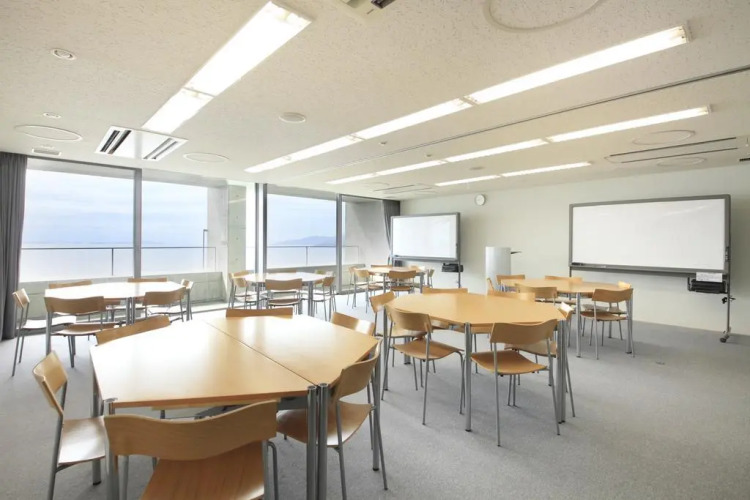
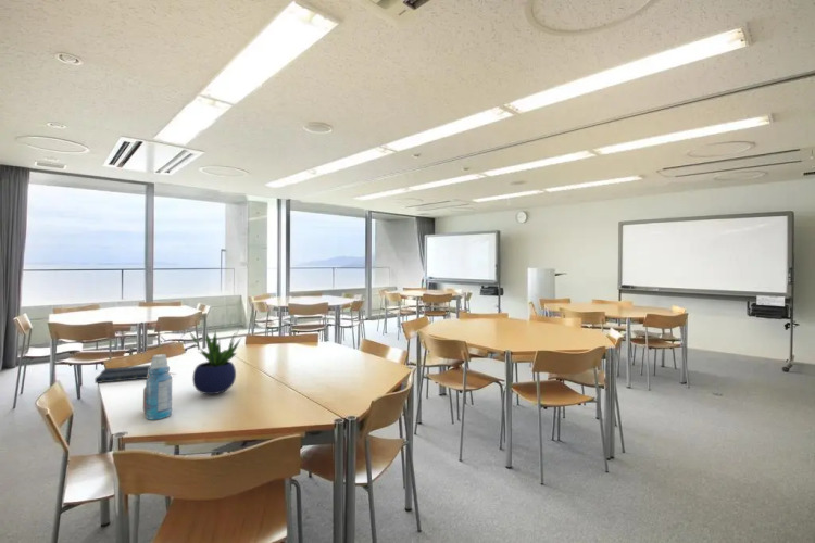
+ book [93,364,177,384]
+ bottle [142,353,173,420]
+ potted plant [188,328,242,395]
